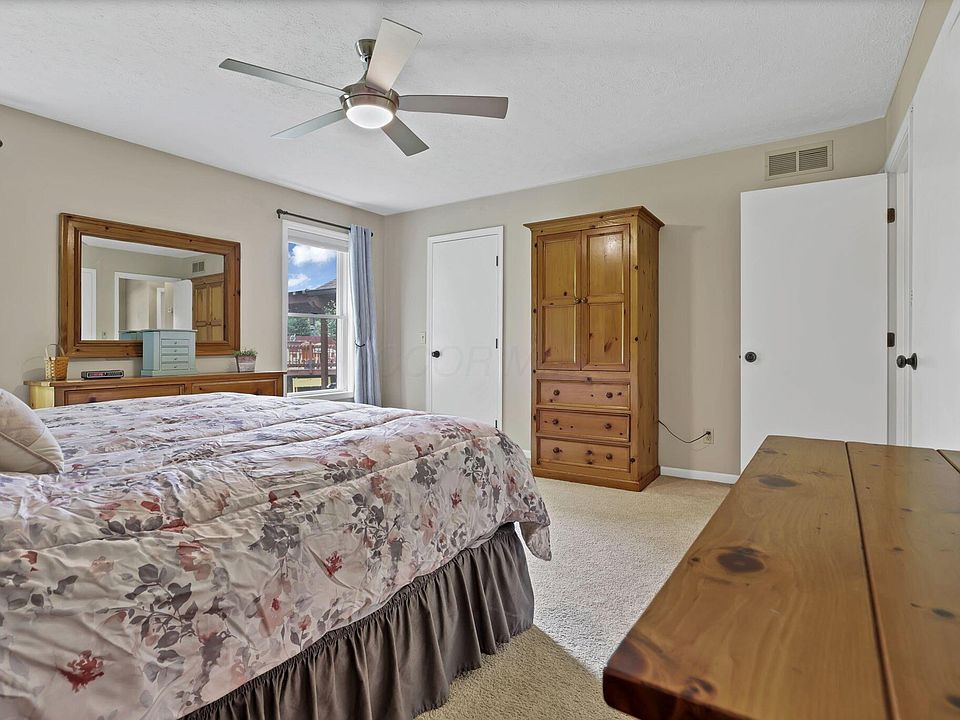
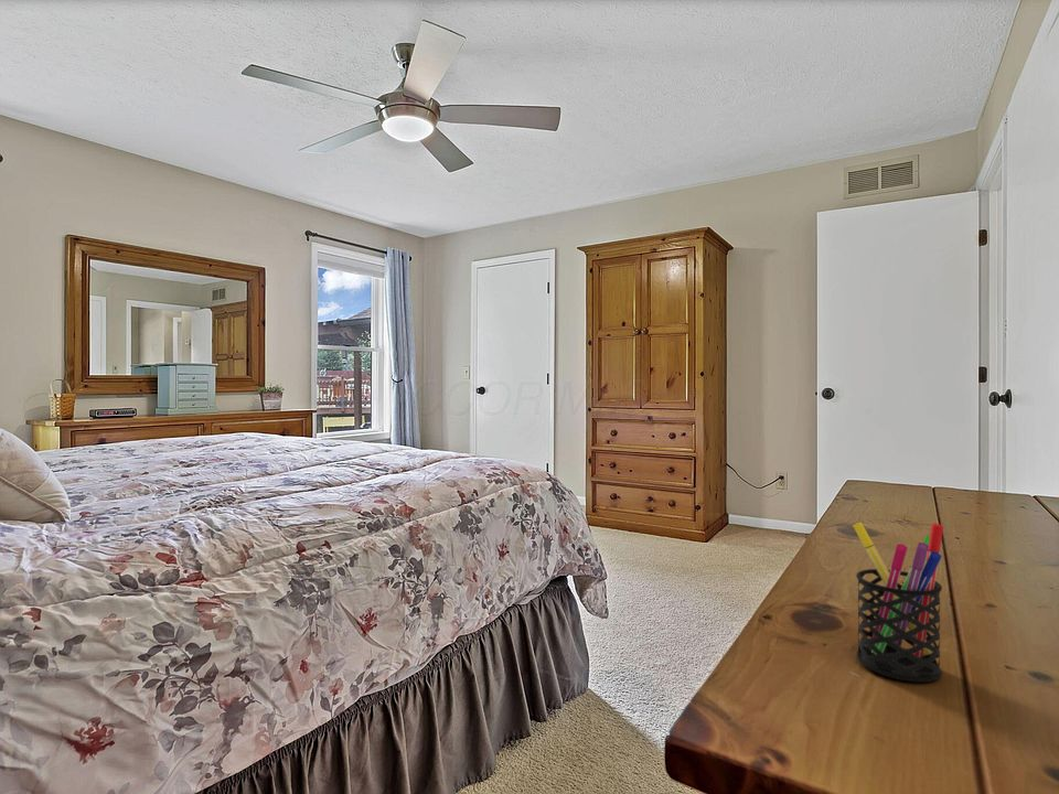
+ pen holder [852,521,944,684]
